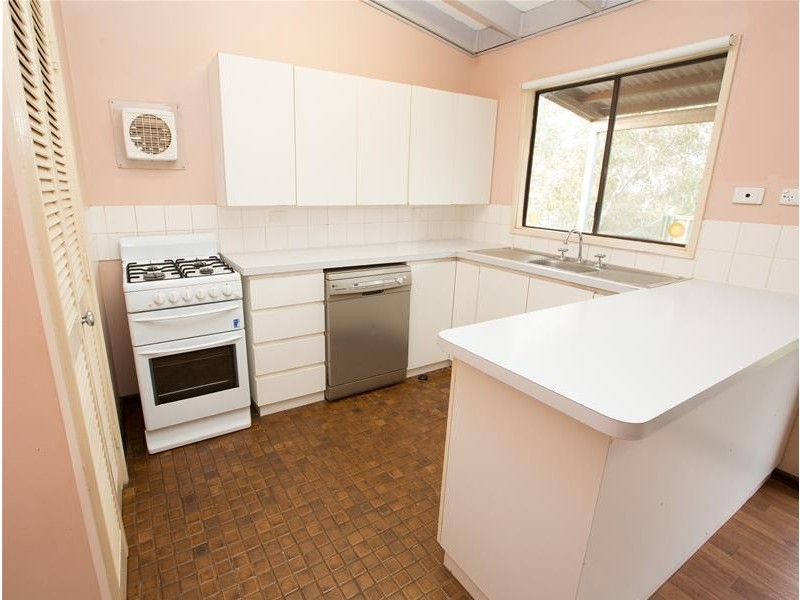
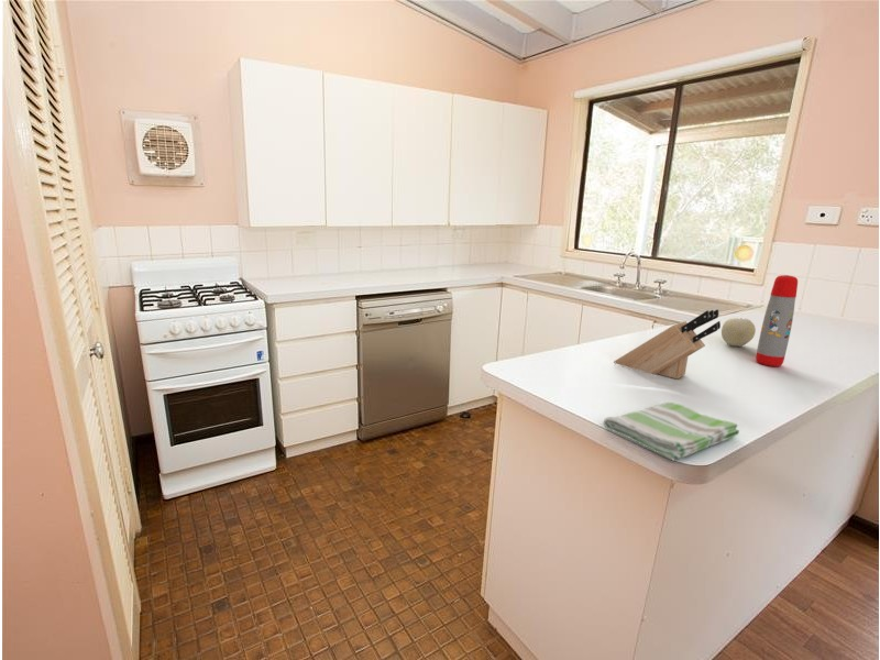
+ fruit [721,317,757,348]
+ water bottle [755,274,799,367]
+ dish towel [602,402,740,461]
+ knife block [614,308,722,381]
